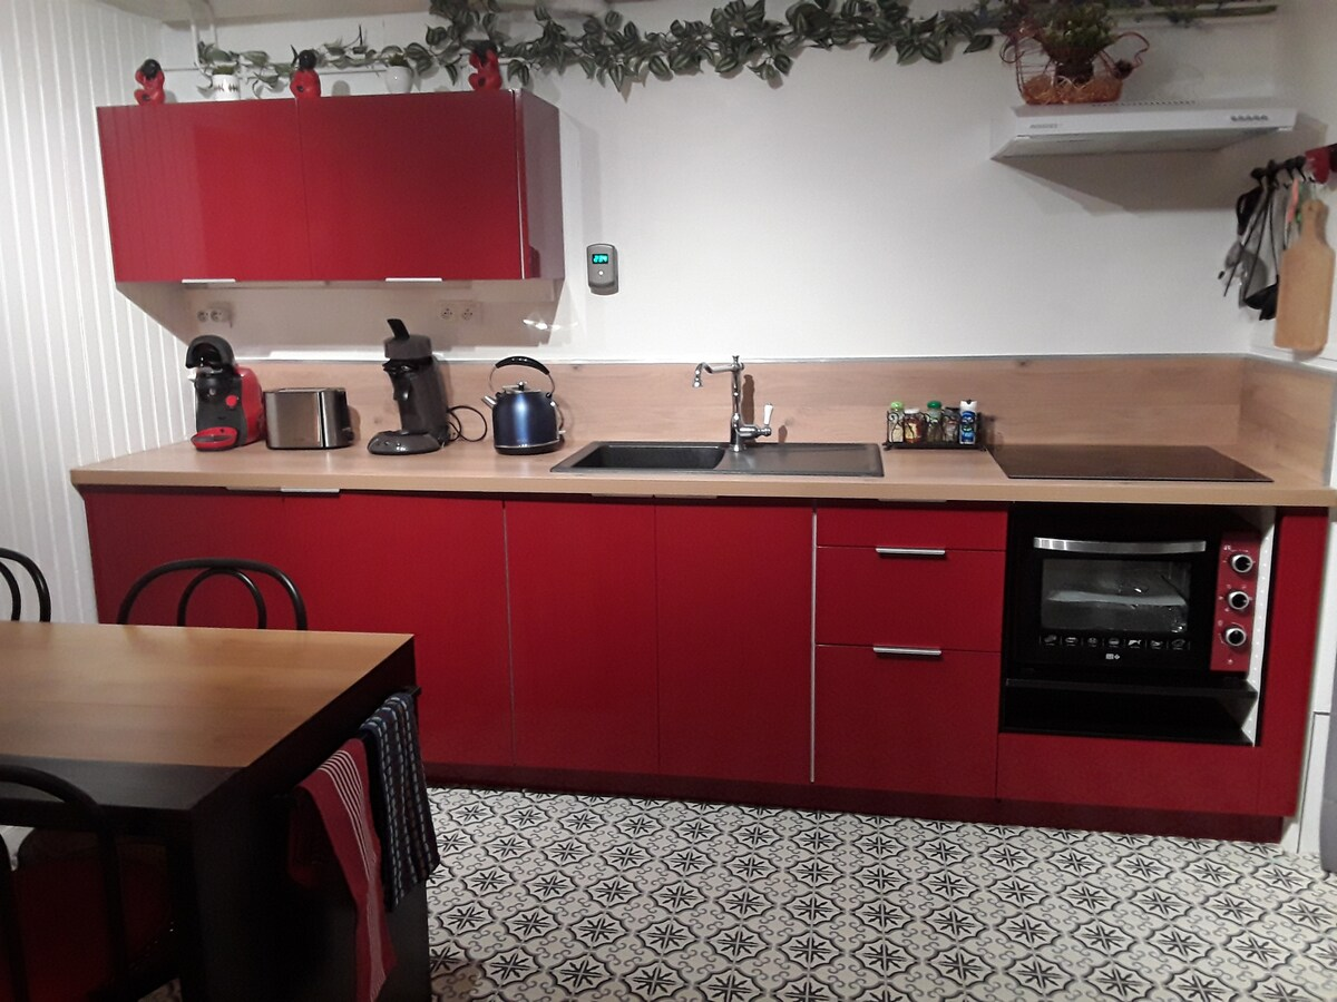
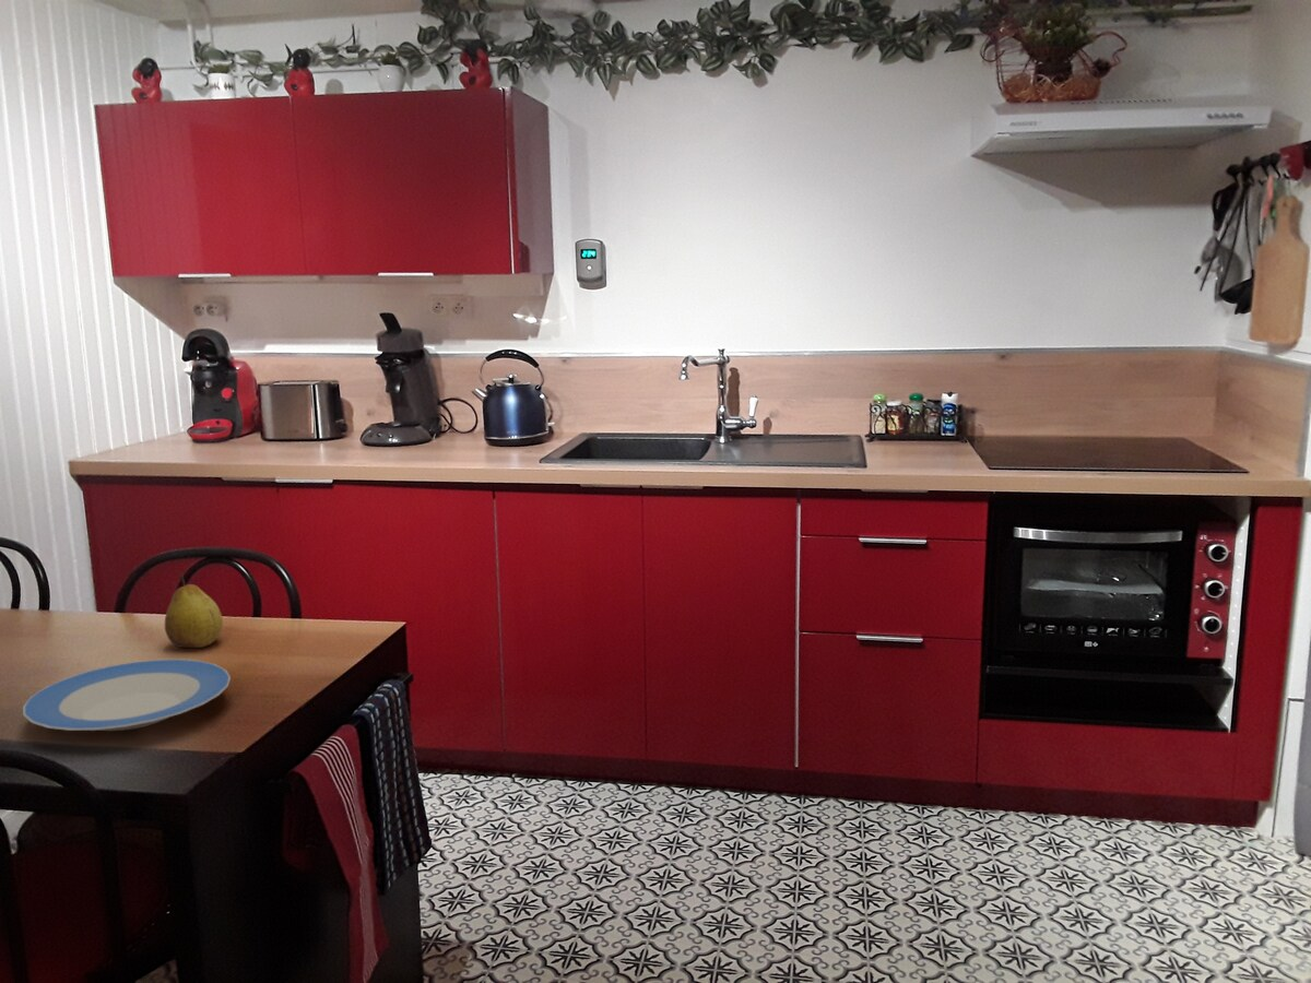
+ fruit [164,573,224,649]
+ plate [22,659,232,732]
